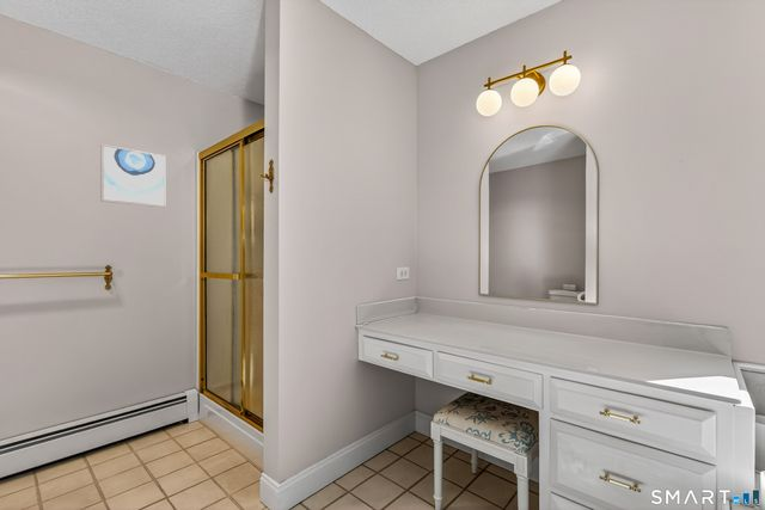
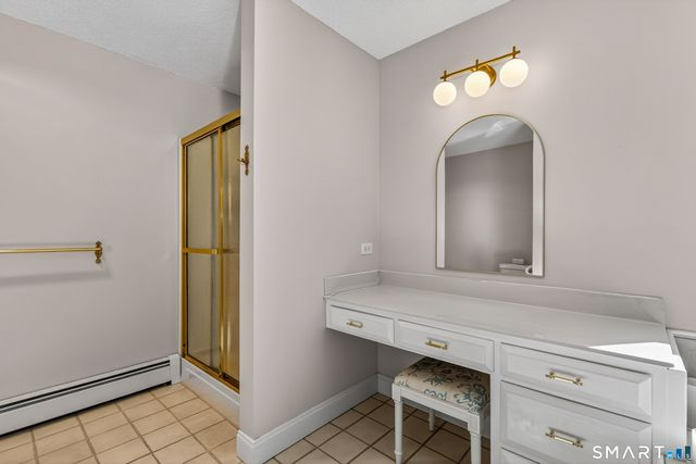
- wall art [99,143,166,208]
